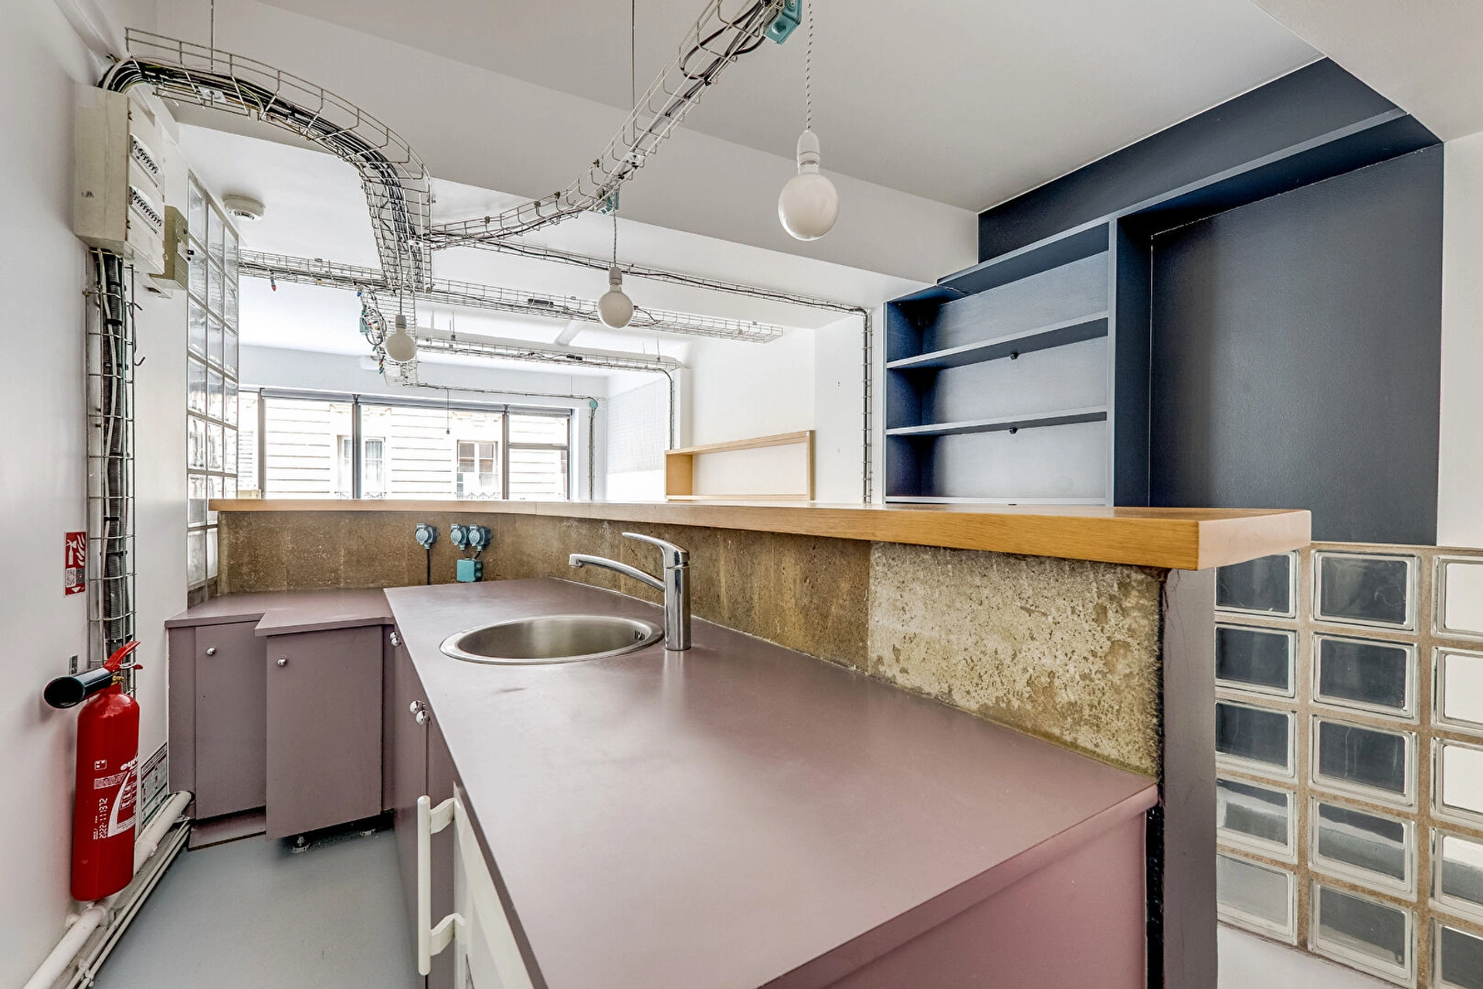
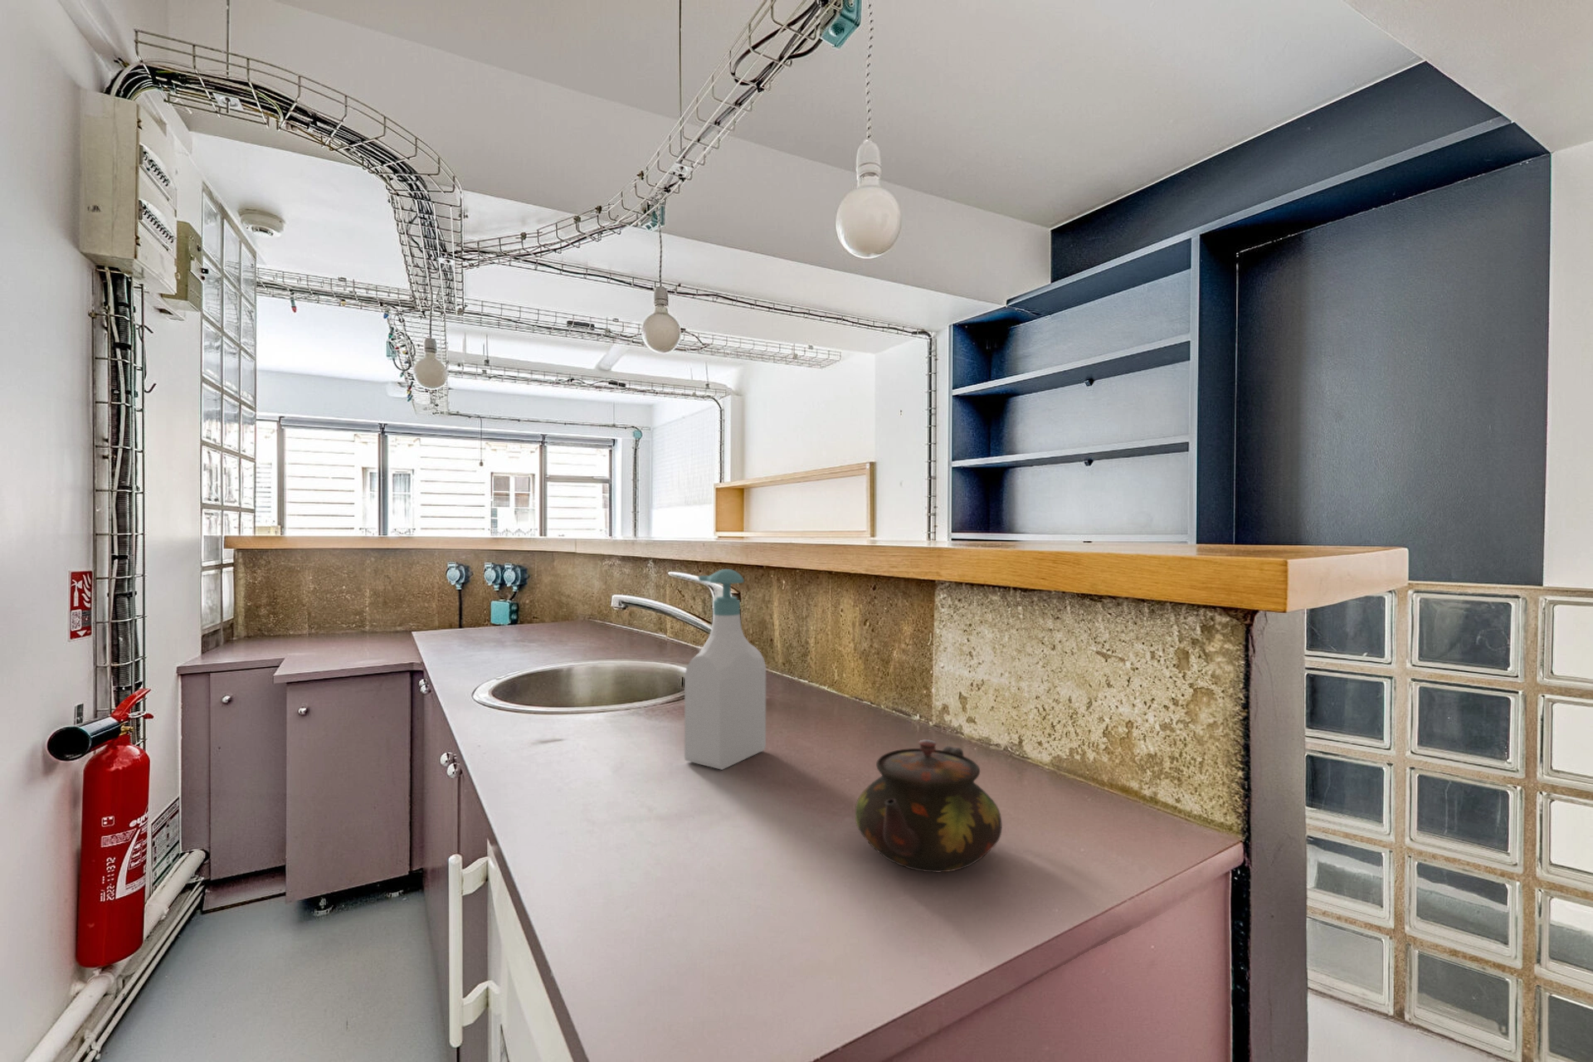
+ soap bottle [684,568,767,770]
+ teapot [855,738,1003,872]
